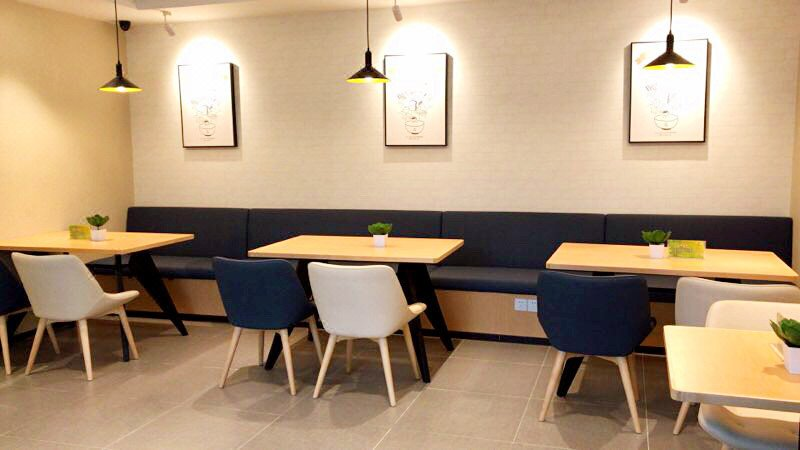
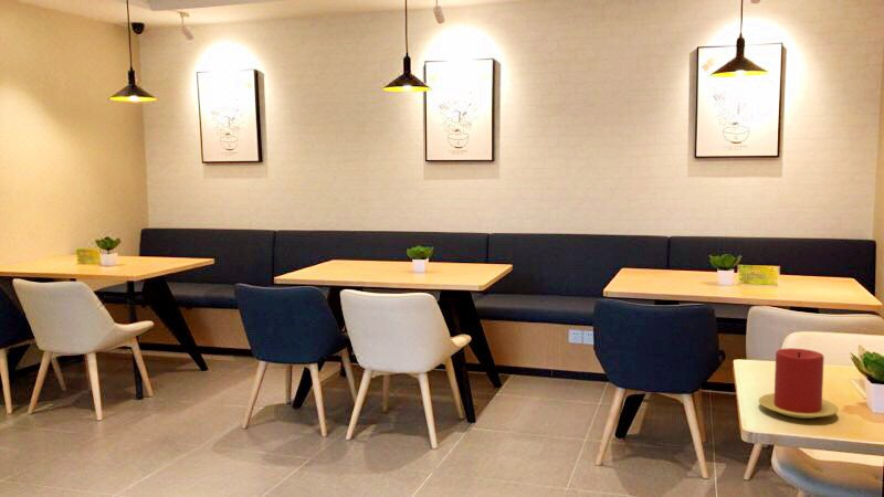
+ candle [758,347,839,420]
